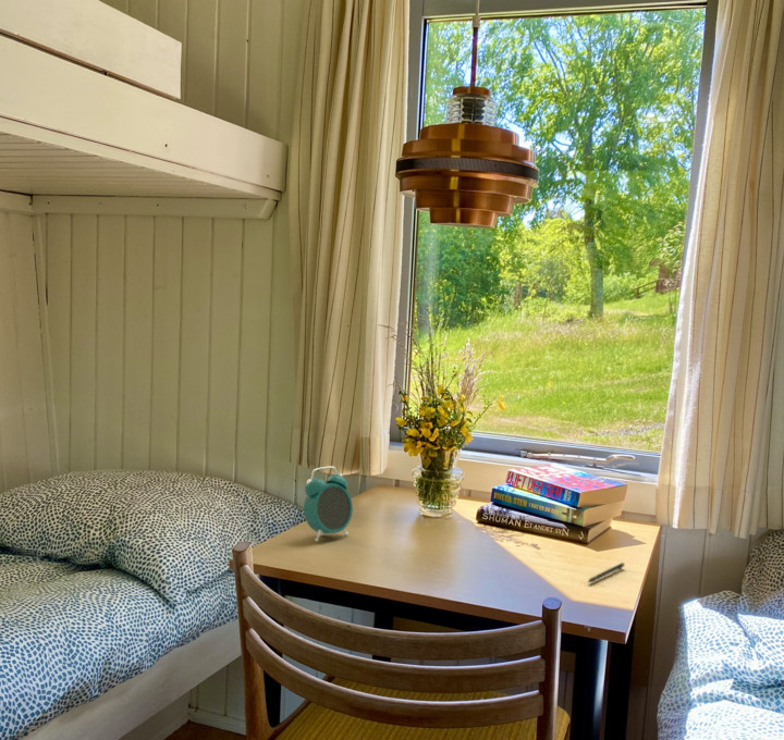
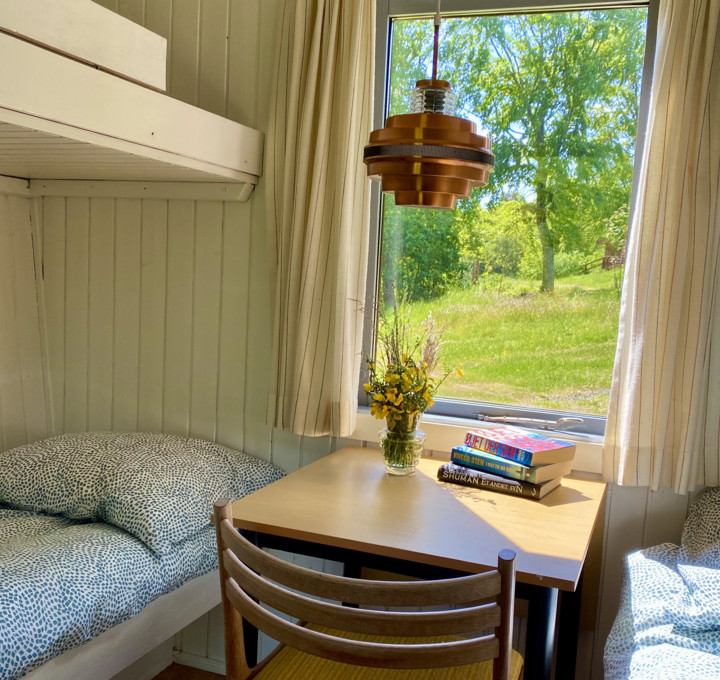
- pen [587,562,626,583]
- alarm clock [303,466,354,543]
